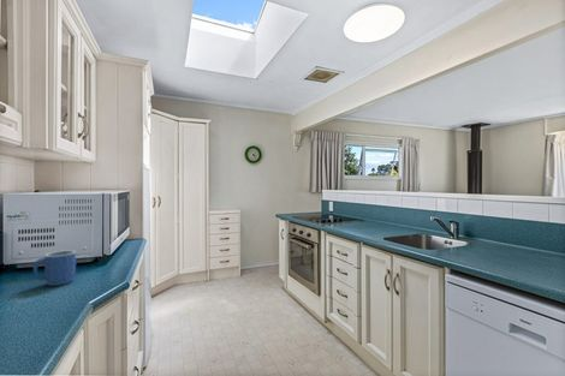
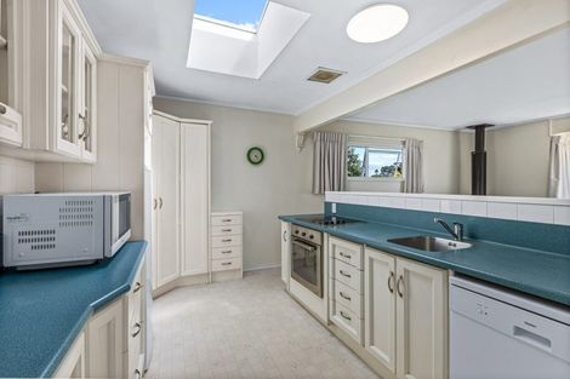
- mug [32,250,77,287]
